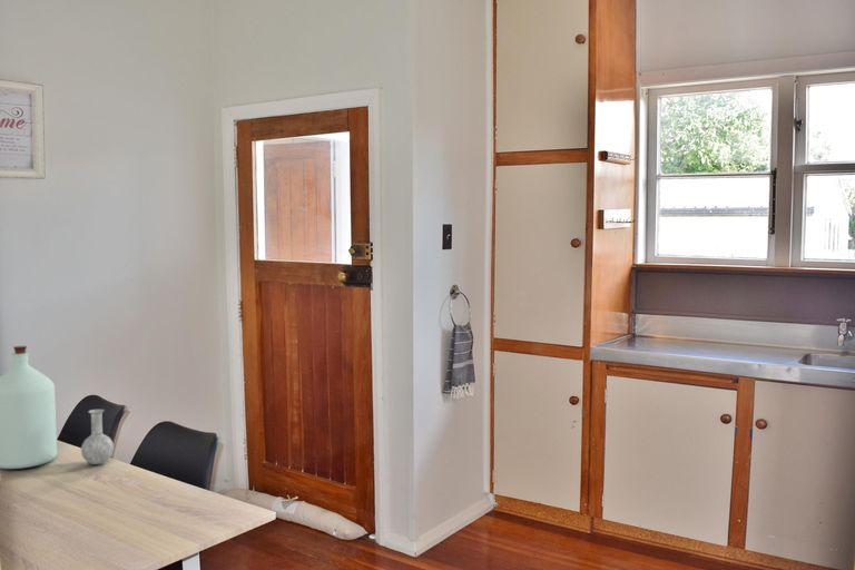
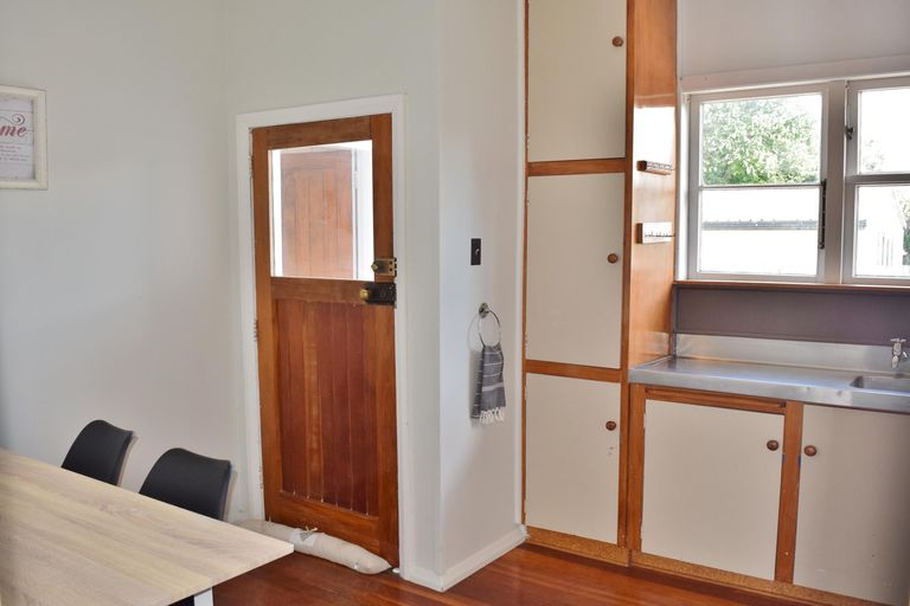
- bottle [0,345,115,470]
